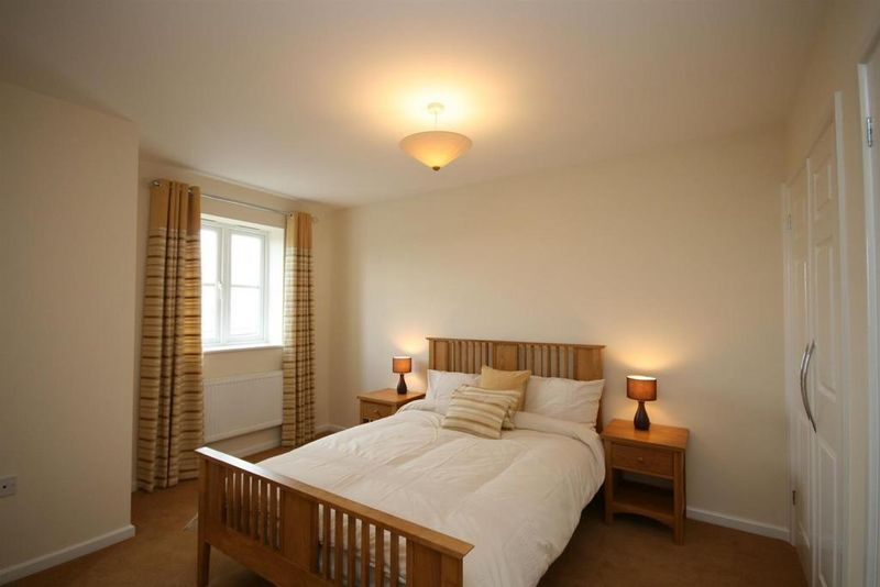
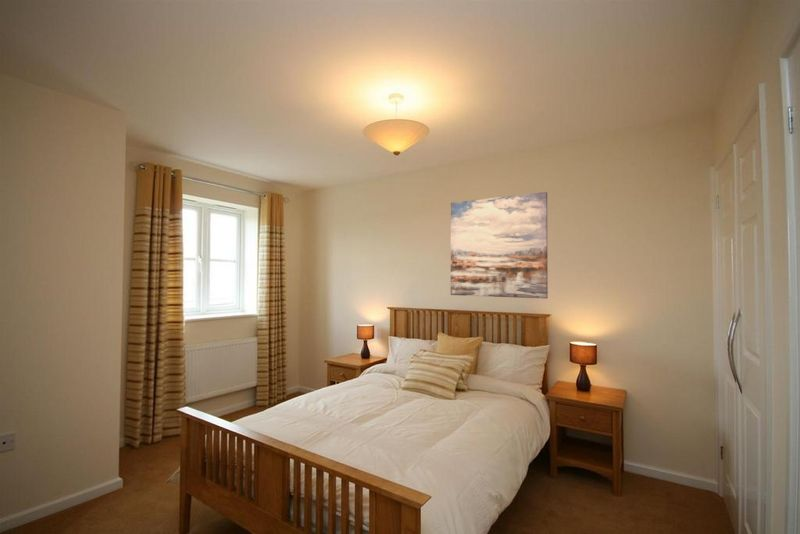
+ wall art [450,191,549,300]
